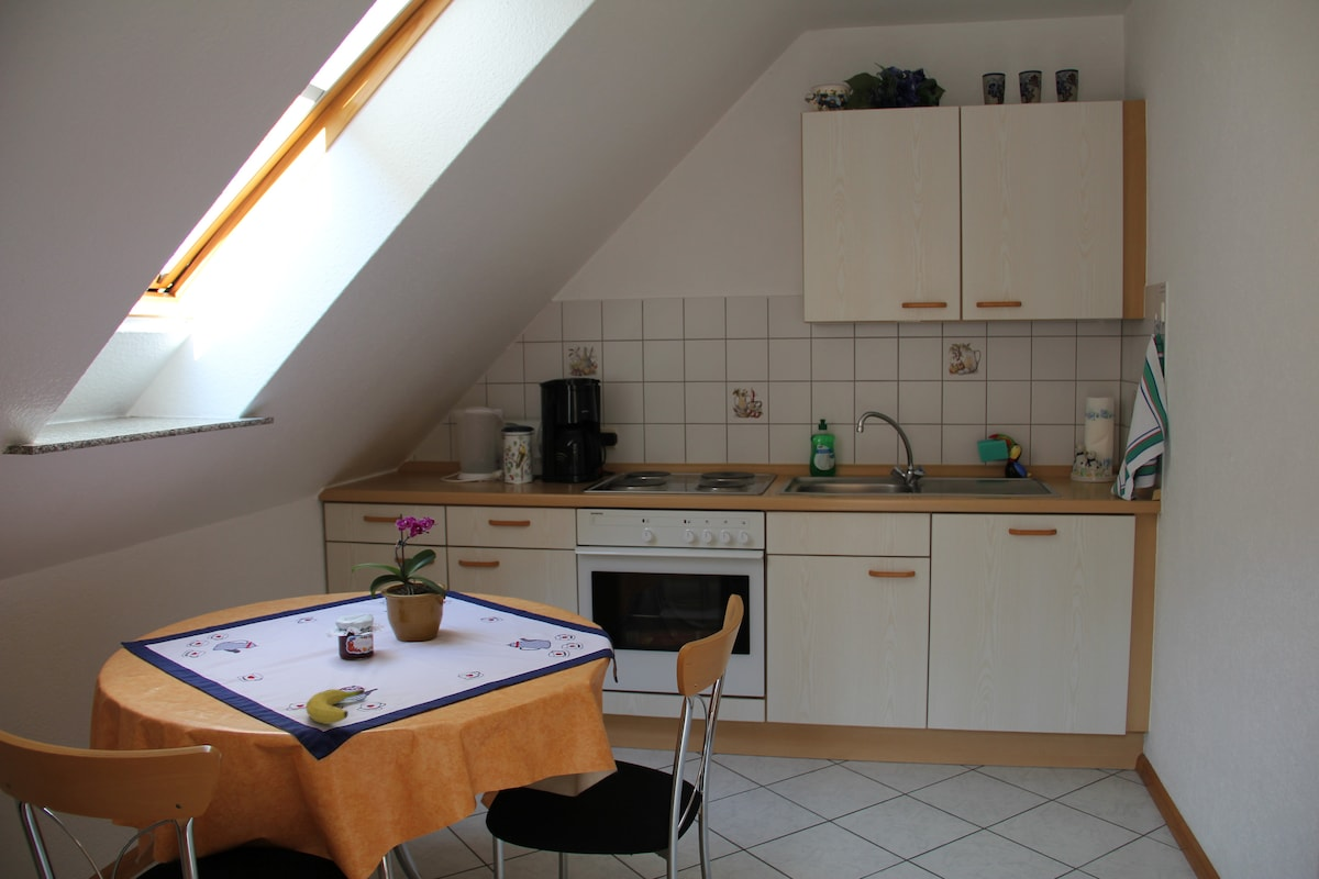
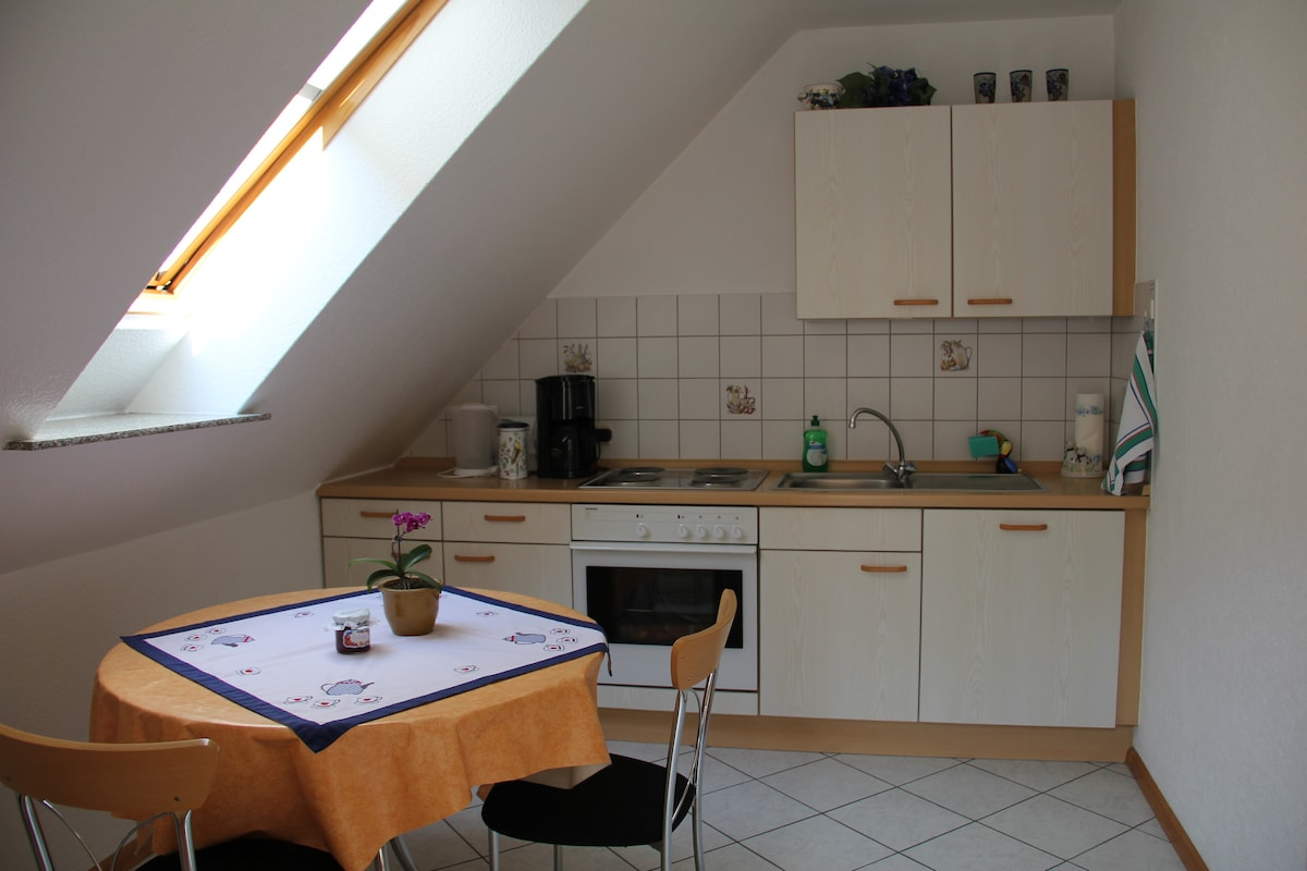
- fruit [304,688,365,725]
